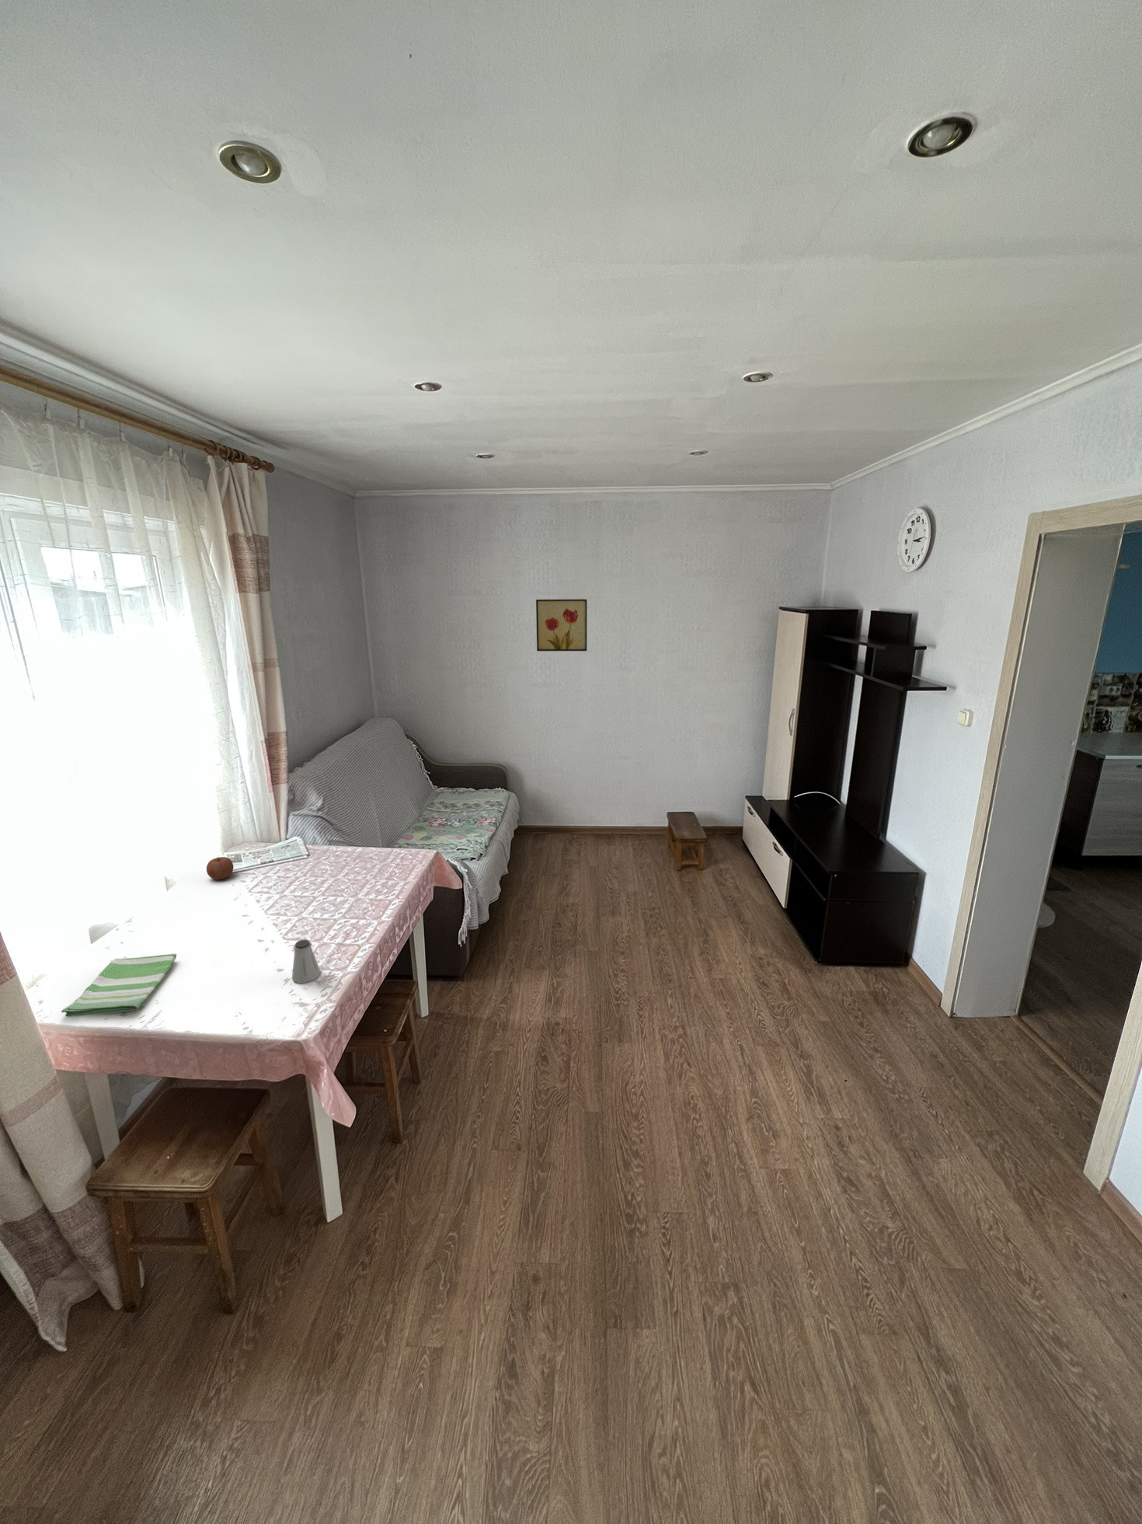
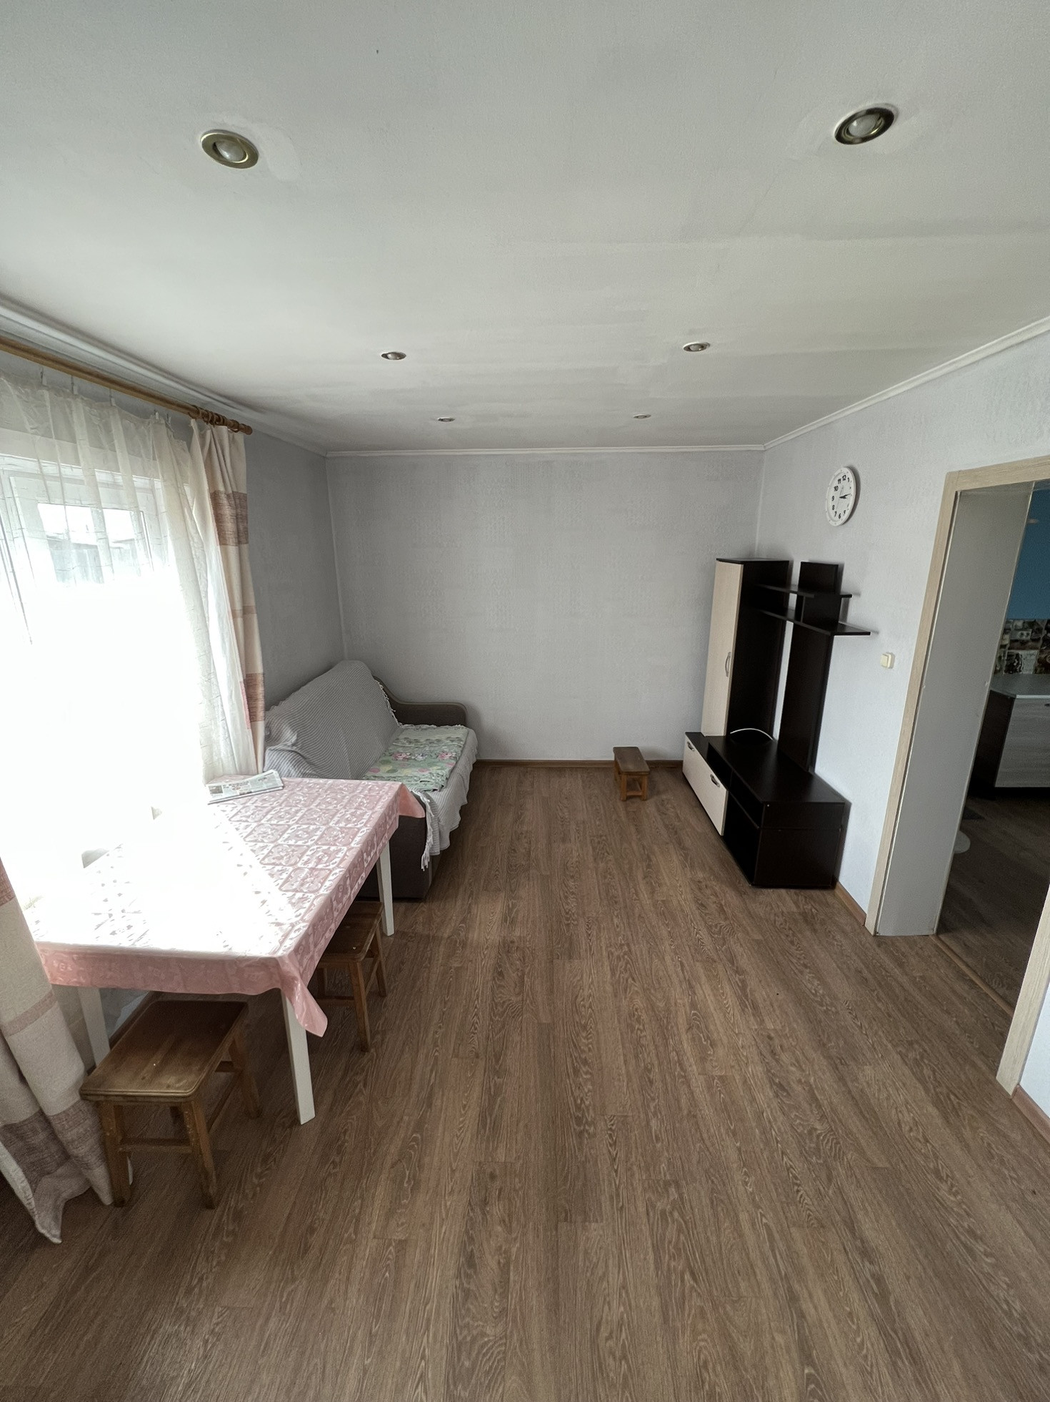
- apple [206,856,234,881]
- wall art [535,599,588,652]
- saltshaker [291,940,320,984]
- dish towel [61,953,178,1018]
